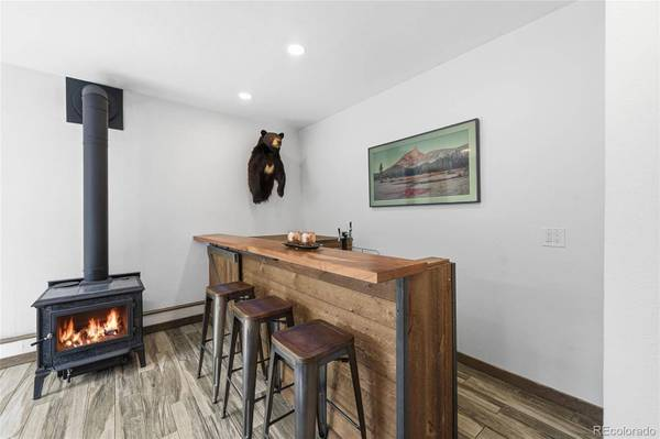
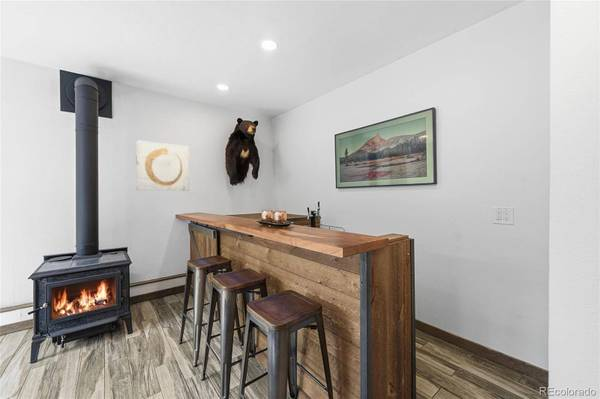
+ wall art [135,139,190,192]
